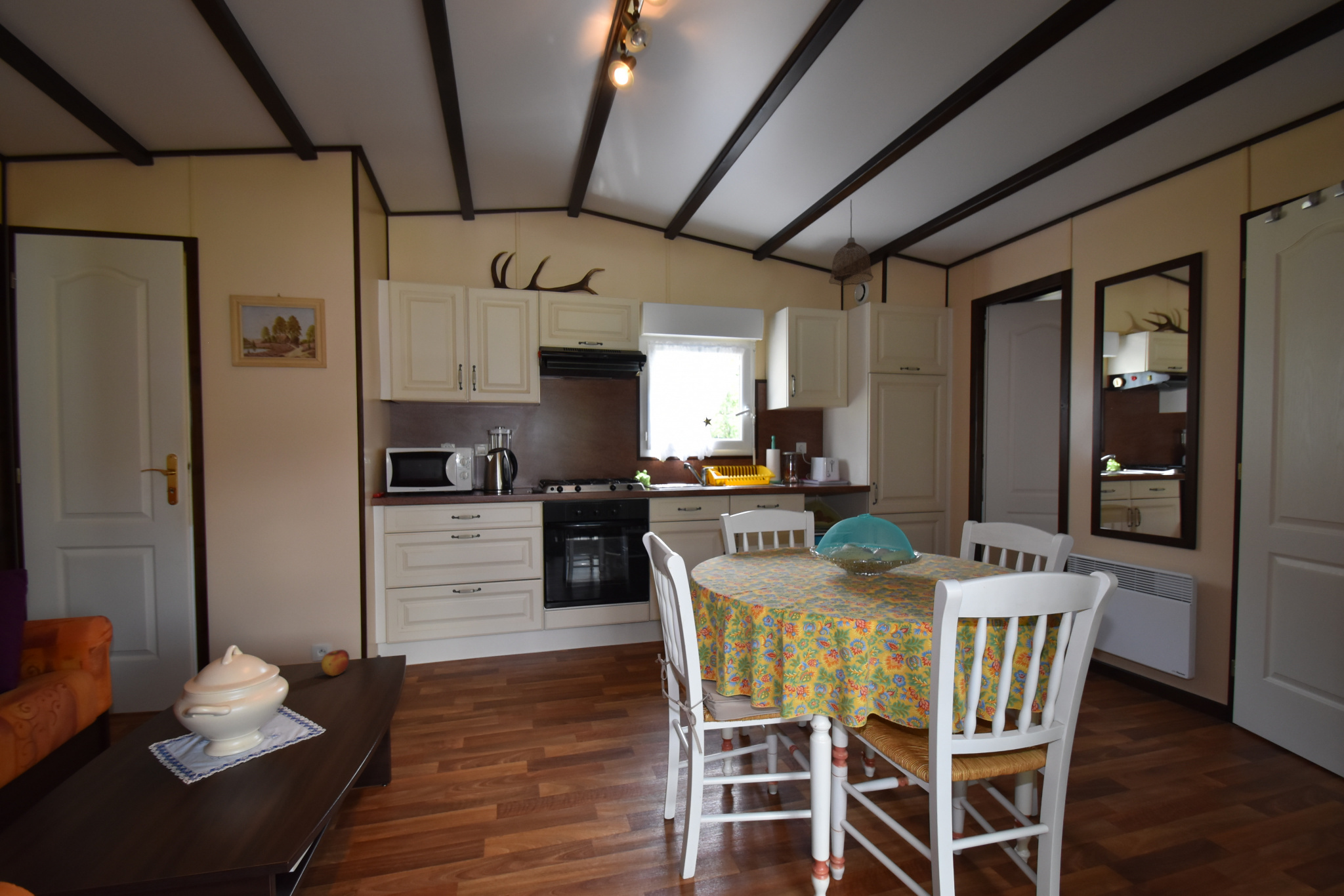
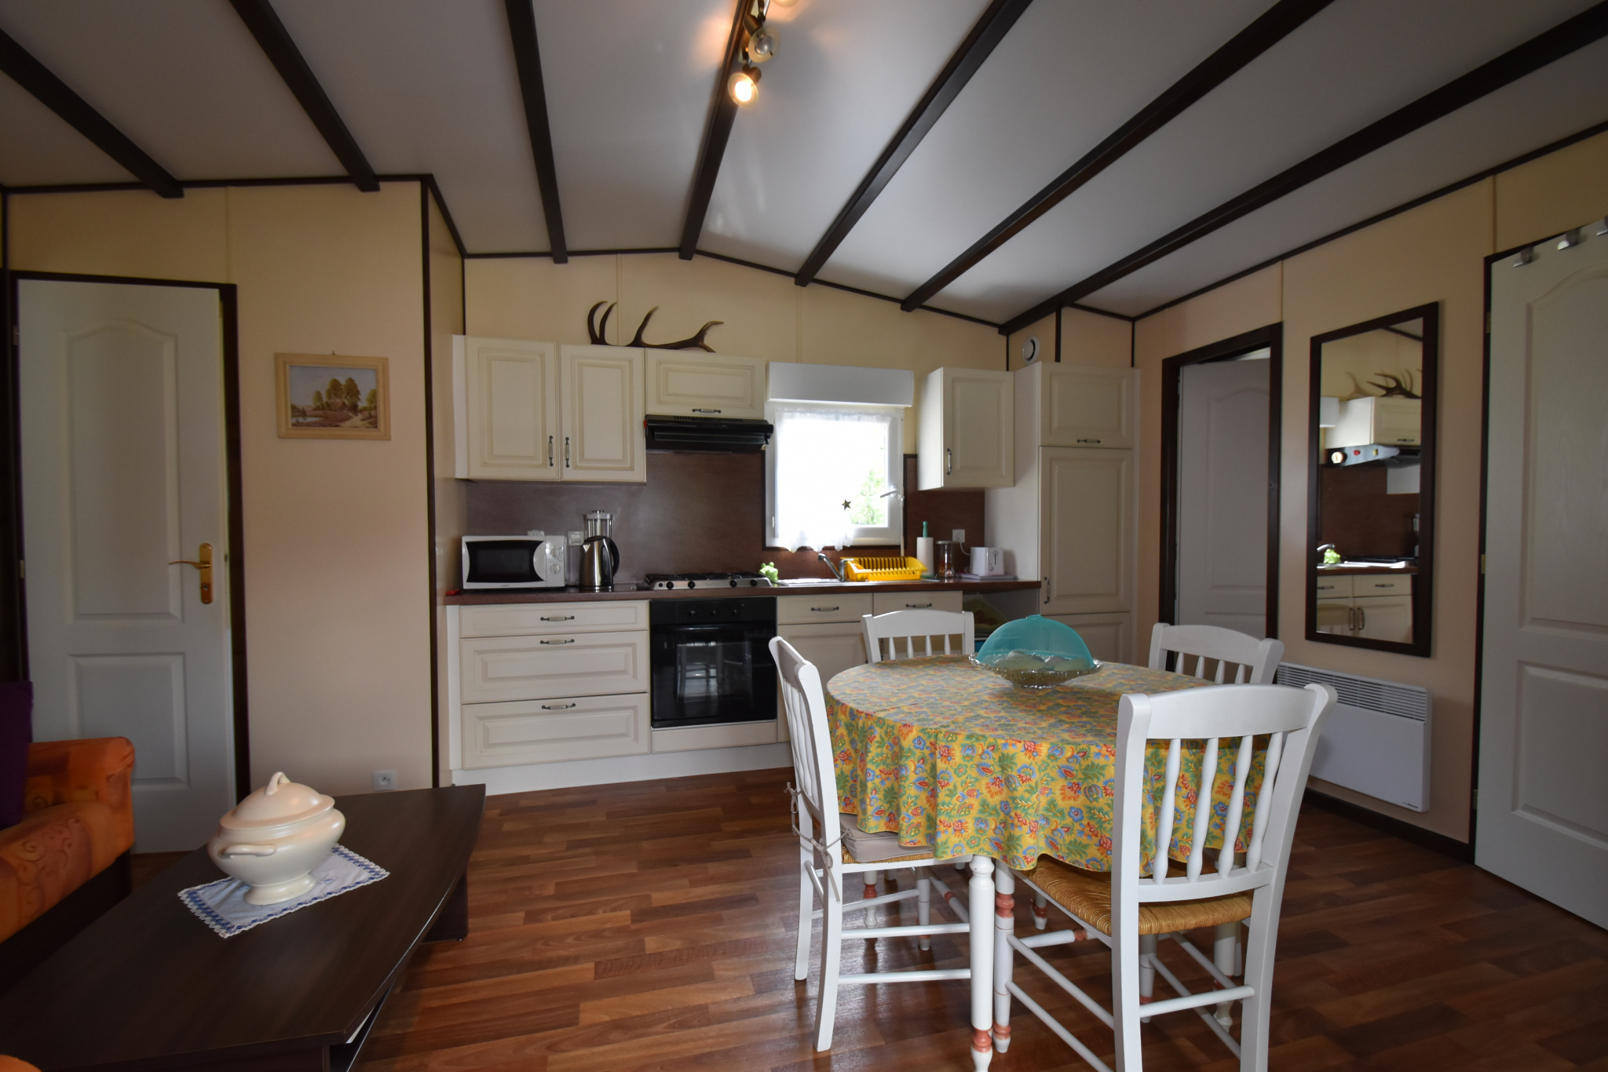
- apple [321,649,350,677]
- pendant lamp [828,199,874,286]
